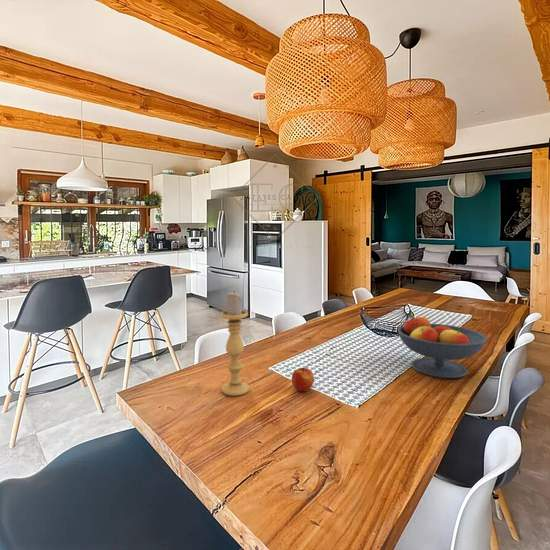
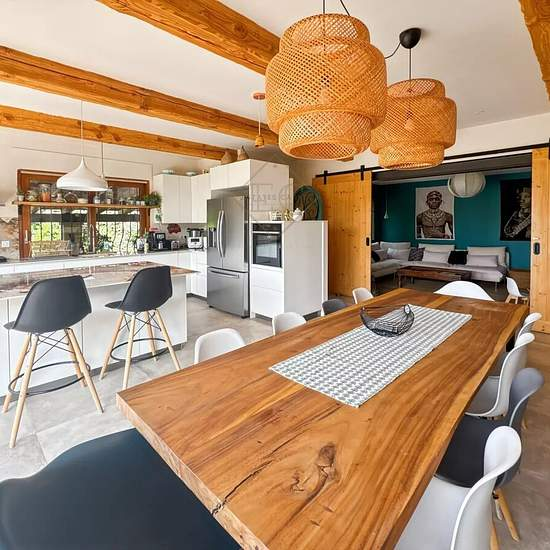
- apple [291,367,315,392]
- candle holder [220,290,250,397]
- fruit bowl [397,314,488,379]
